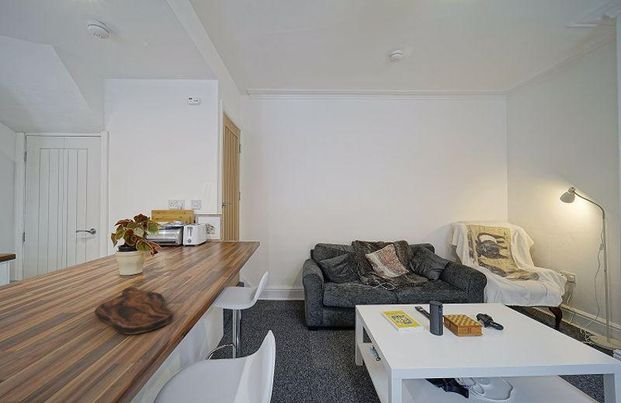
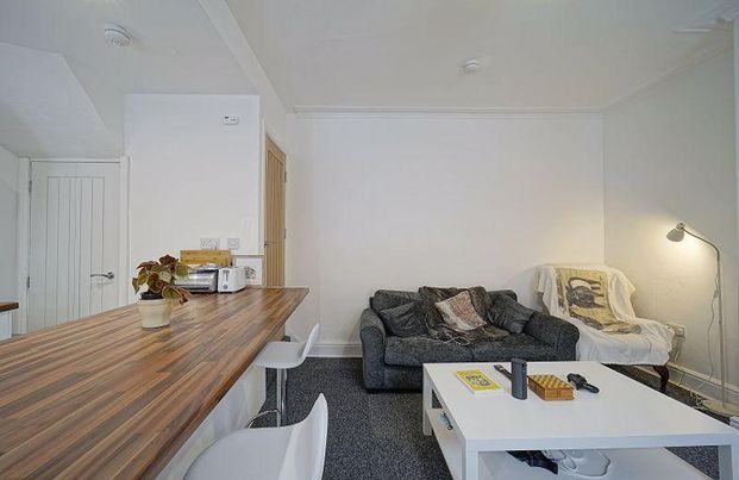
- cutting board [94,286,174,335]
